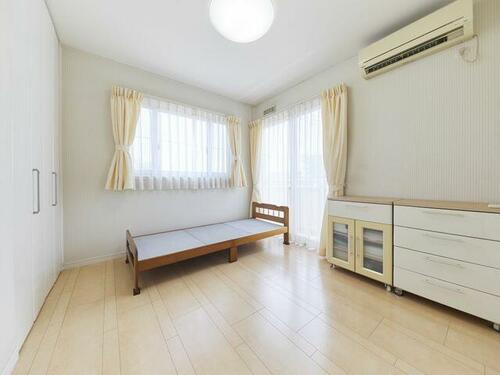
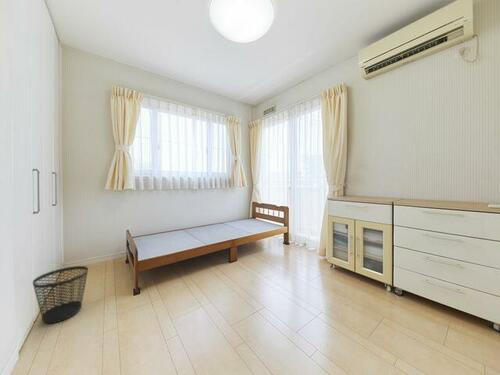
+ wastebasket [32,265,89,324]
